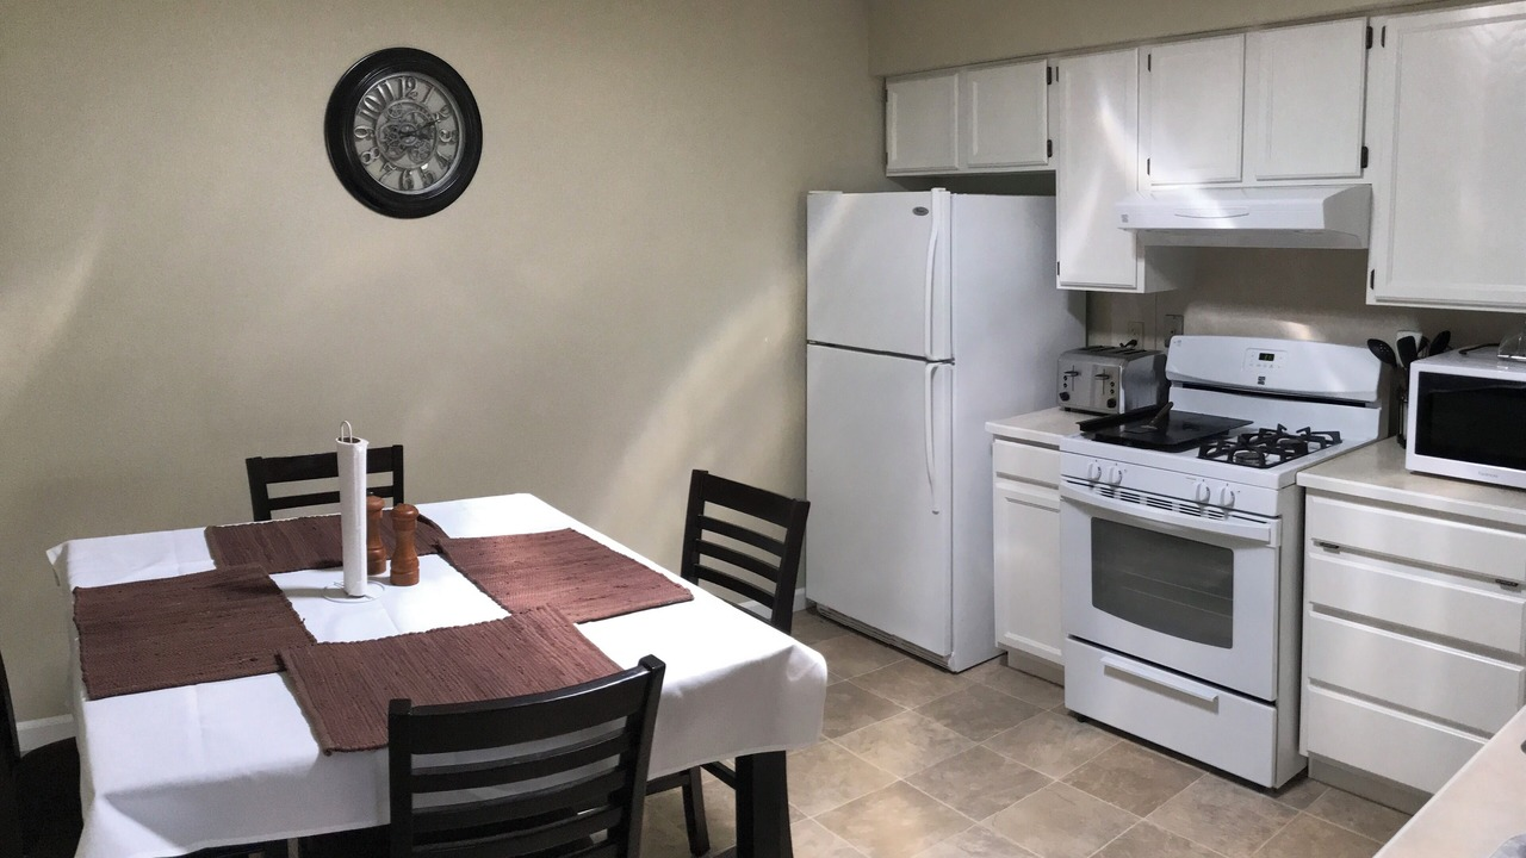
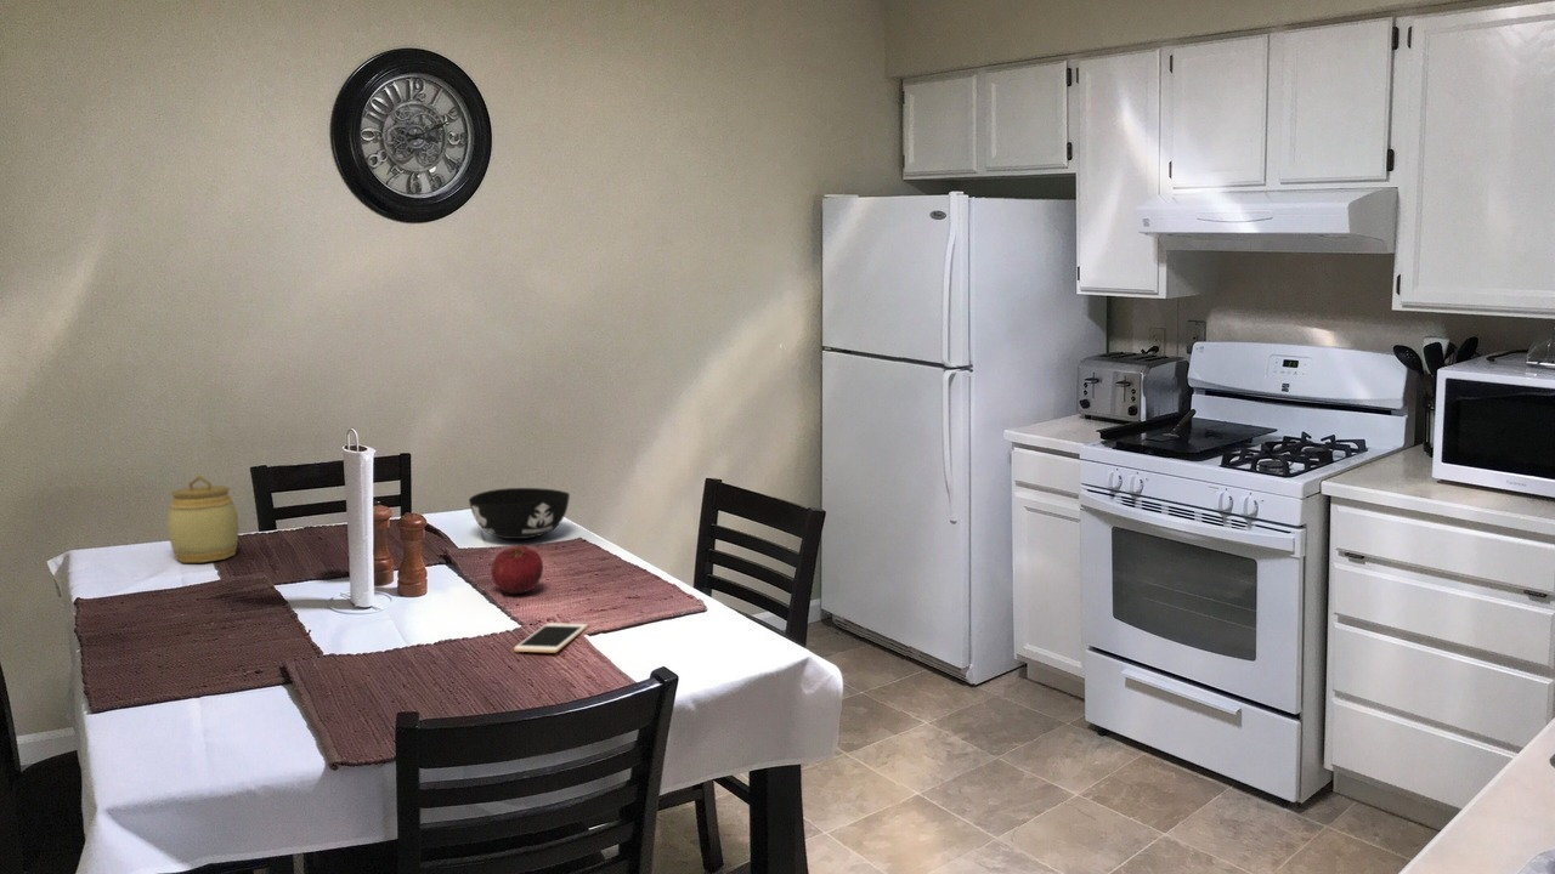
+ bowl [468,487,571,540]
+ fruit [490,544,544,595]
+ jar [165,475,239,563]
+ cell phone [513,622,589,654]
